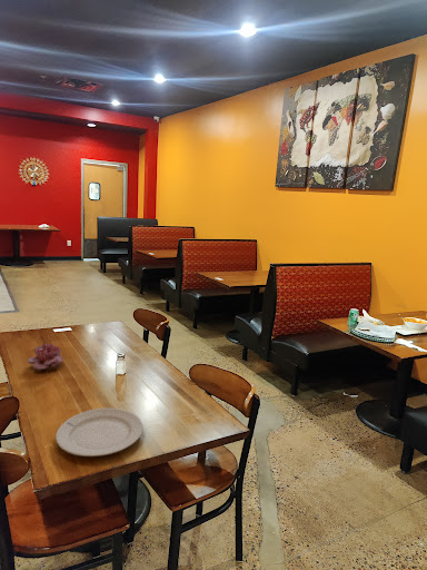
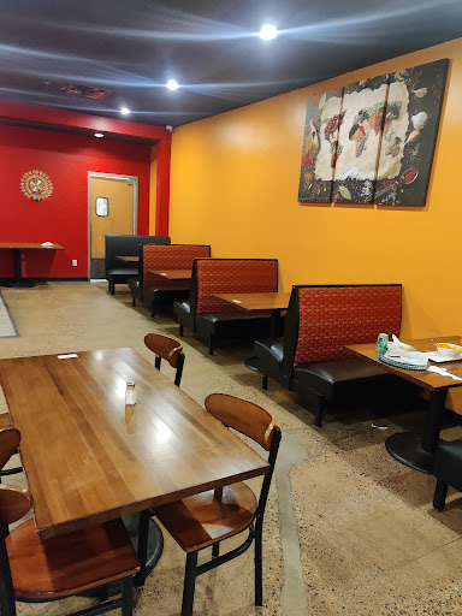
- chinaware [54,407,145,458]
- flower [27,343,63,371]
